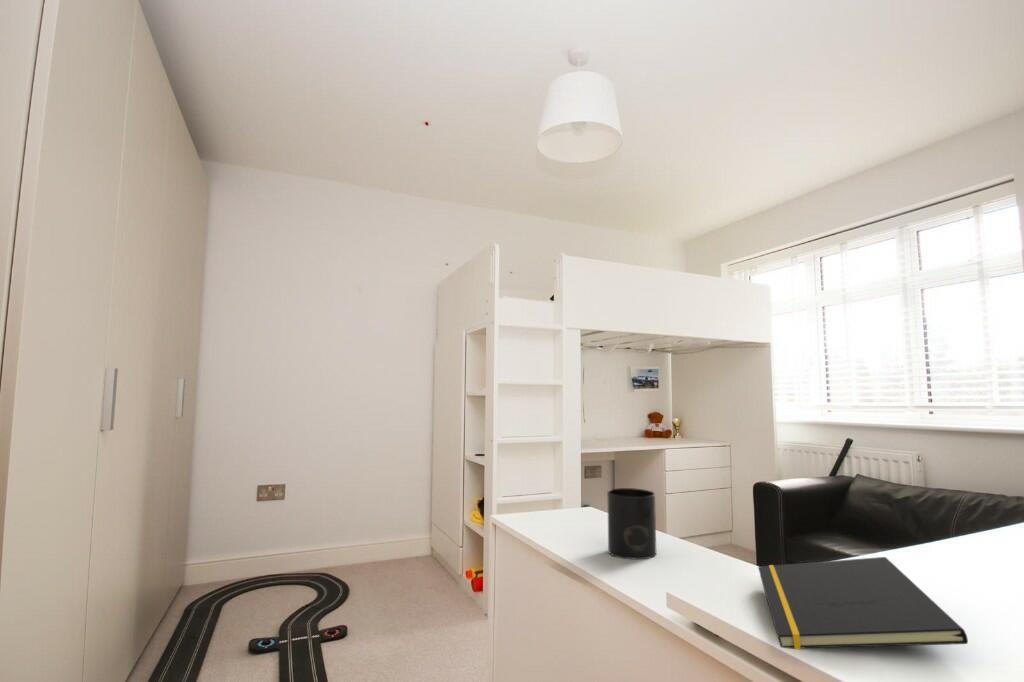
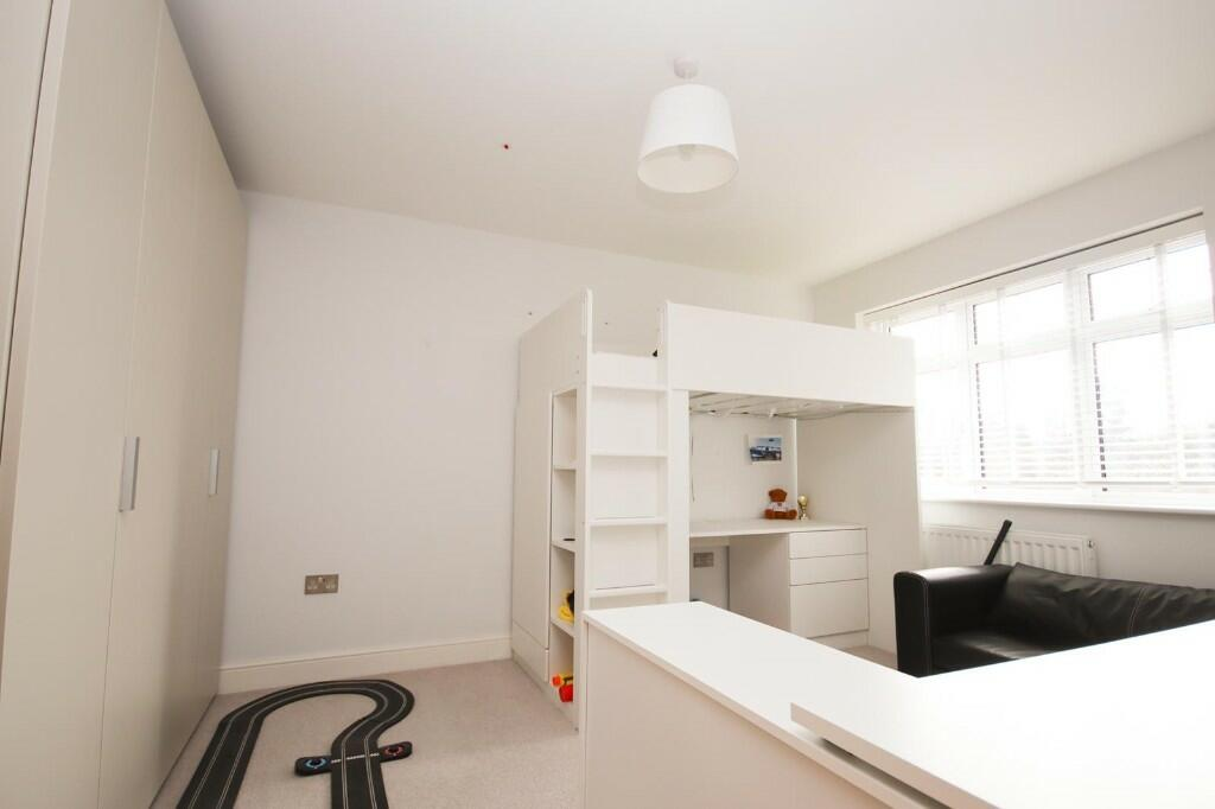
- mug [606,487,657,560]
- notepad [757,556,969,650]
